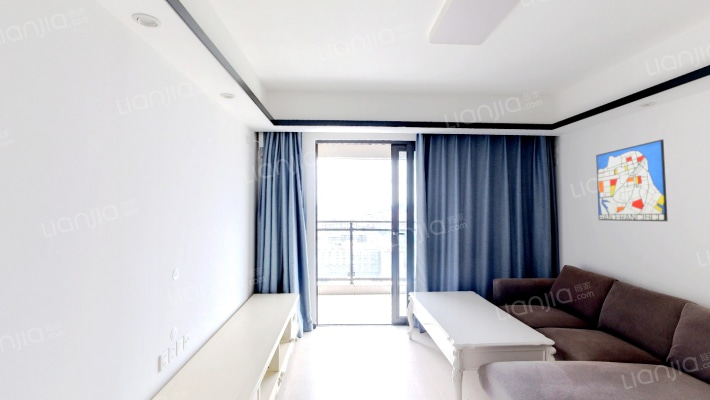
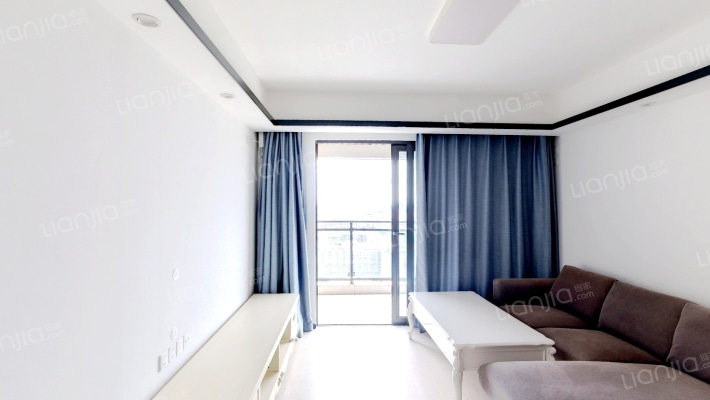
- wall art [595,138,669,222]
